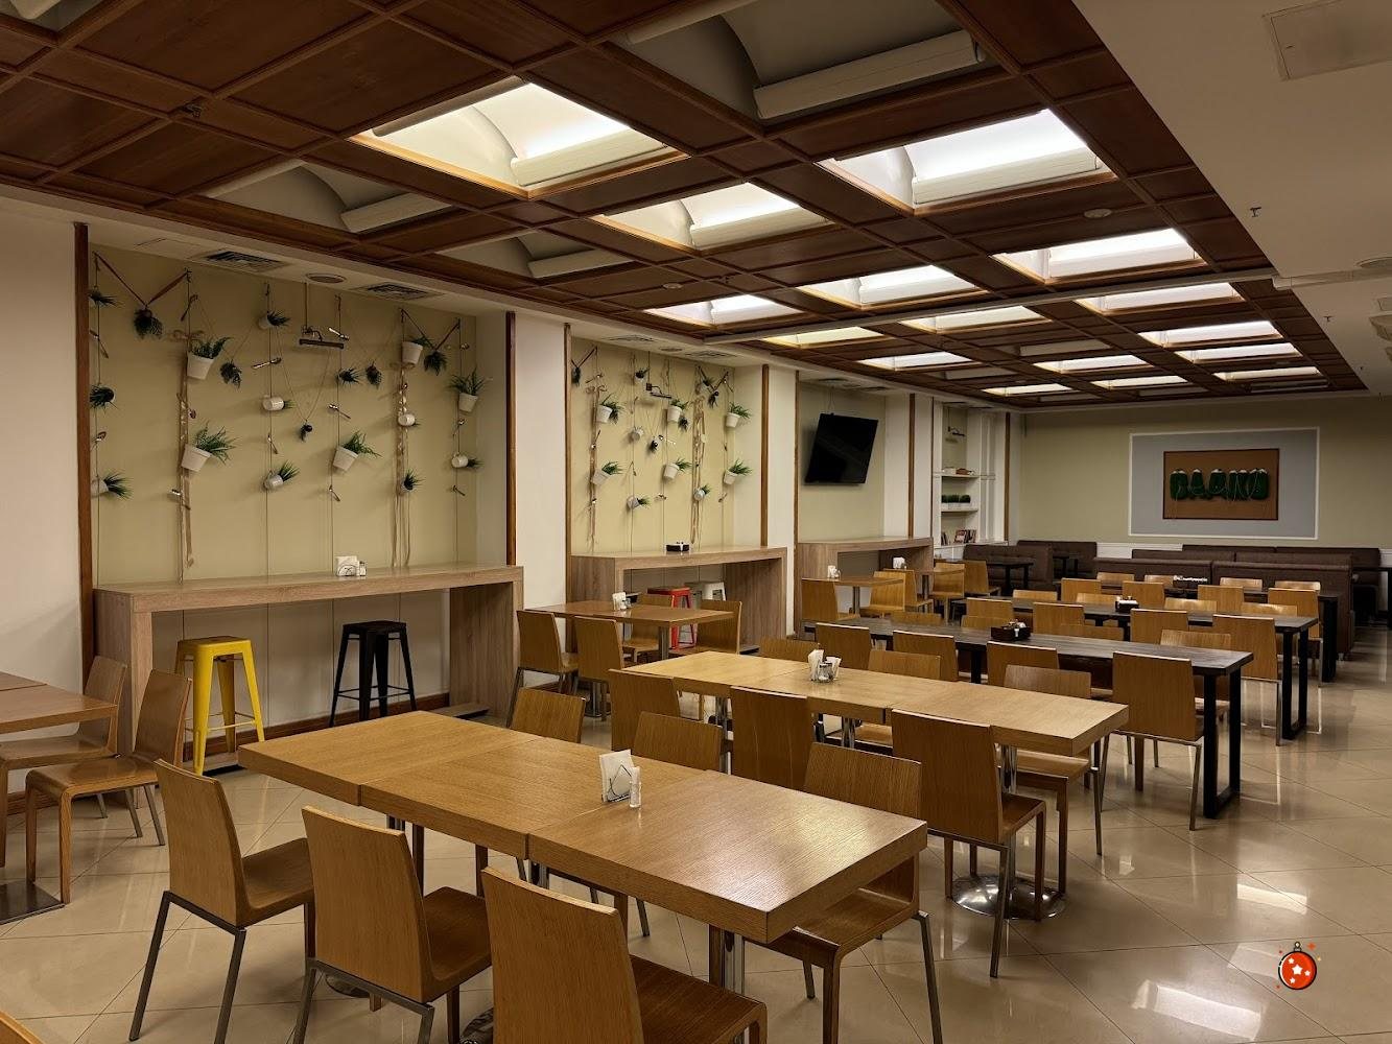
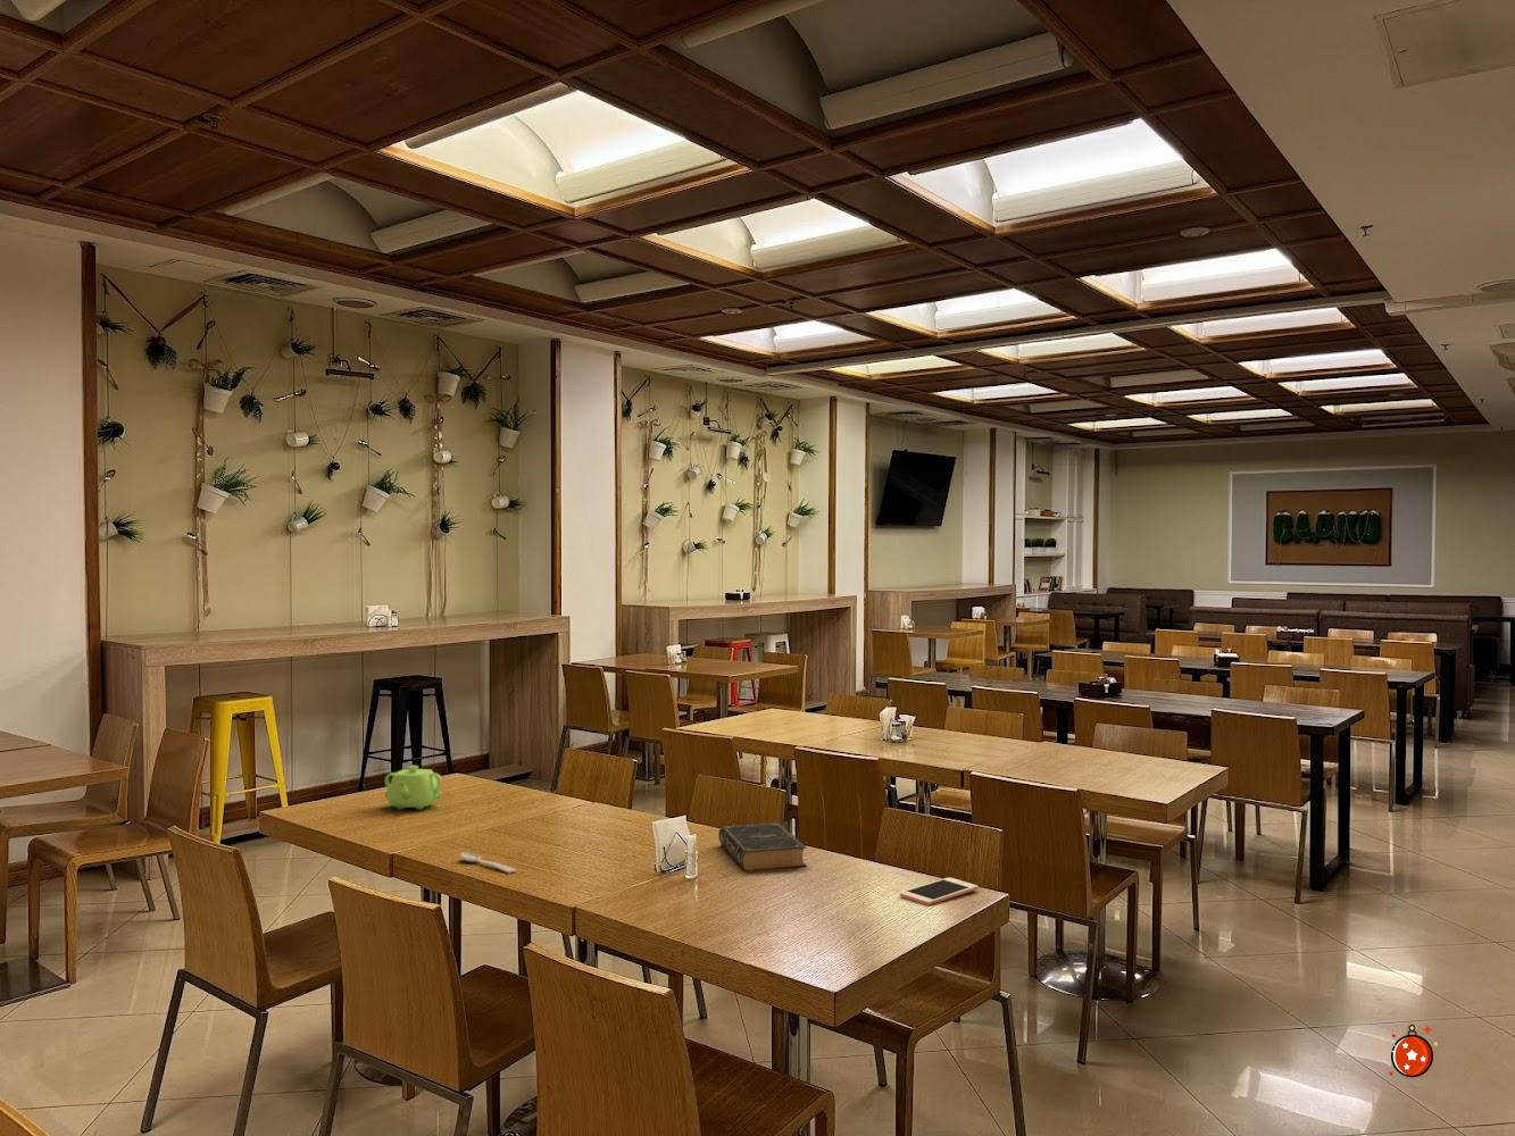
+ teapot [383,765,443,811]
+ cell phone [899,877,979,907]
+ book [718,821,807,871]
+ spoon [460,851,517,875]
